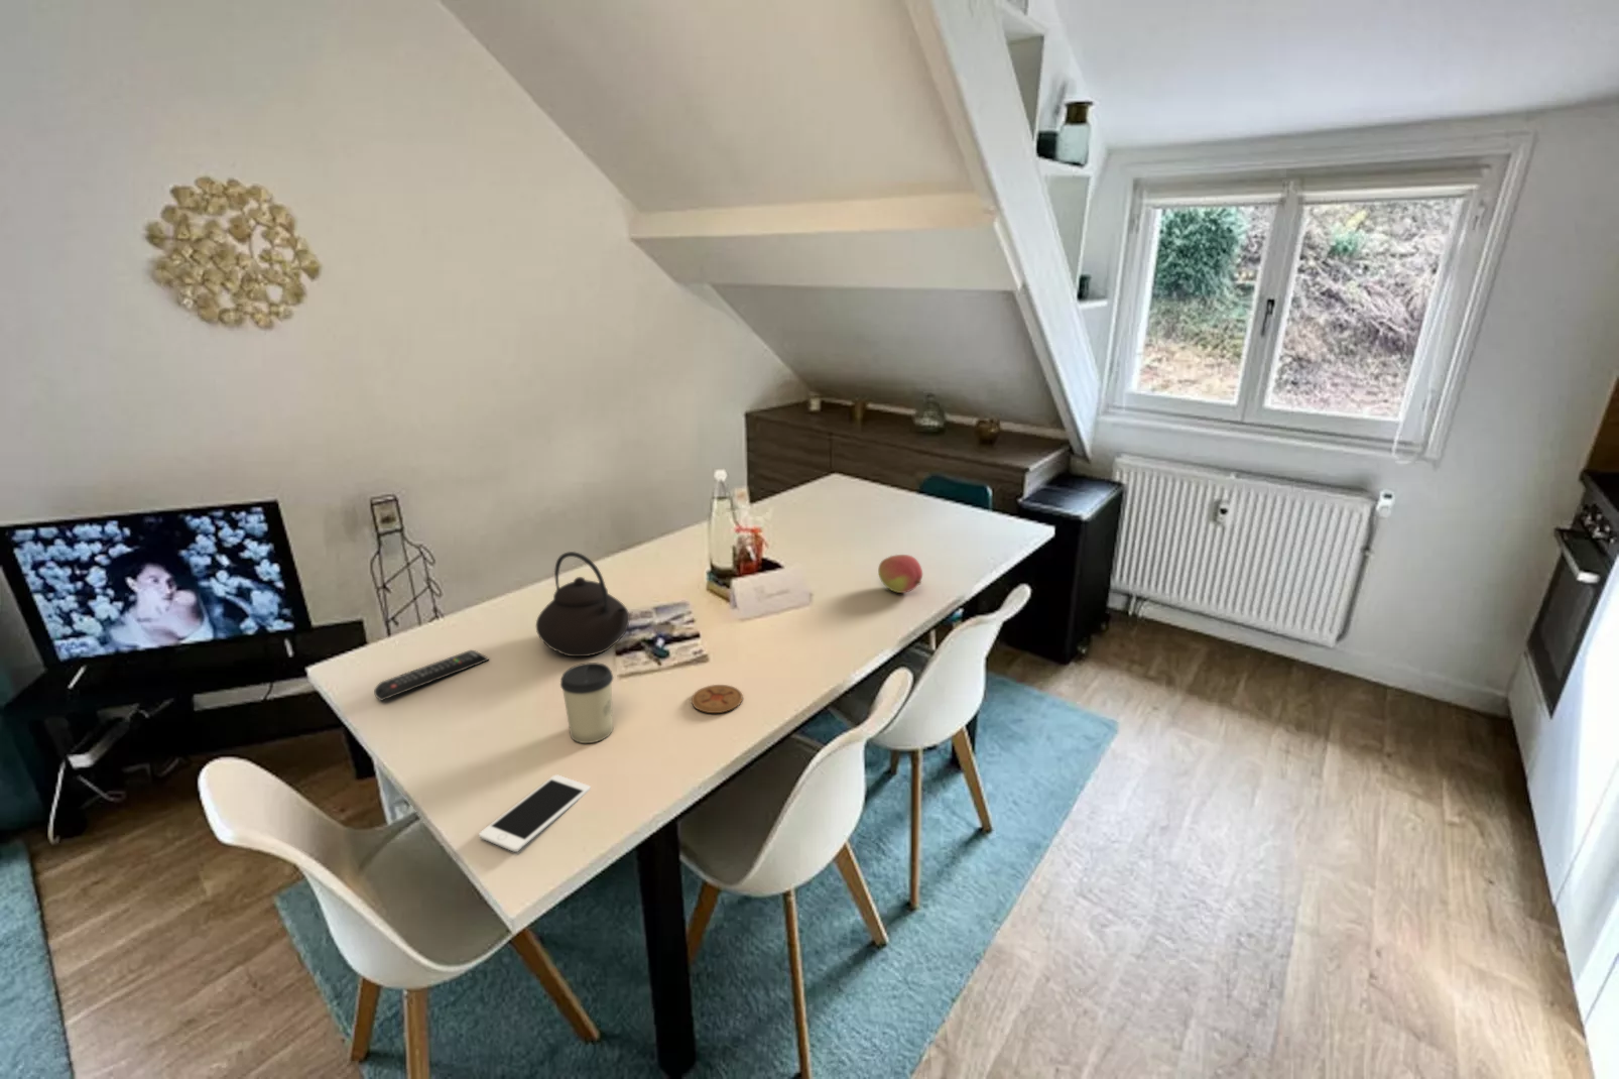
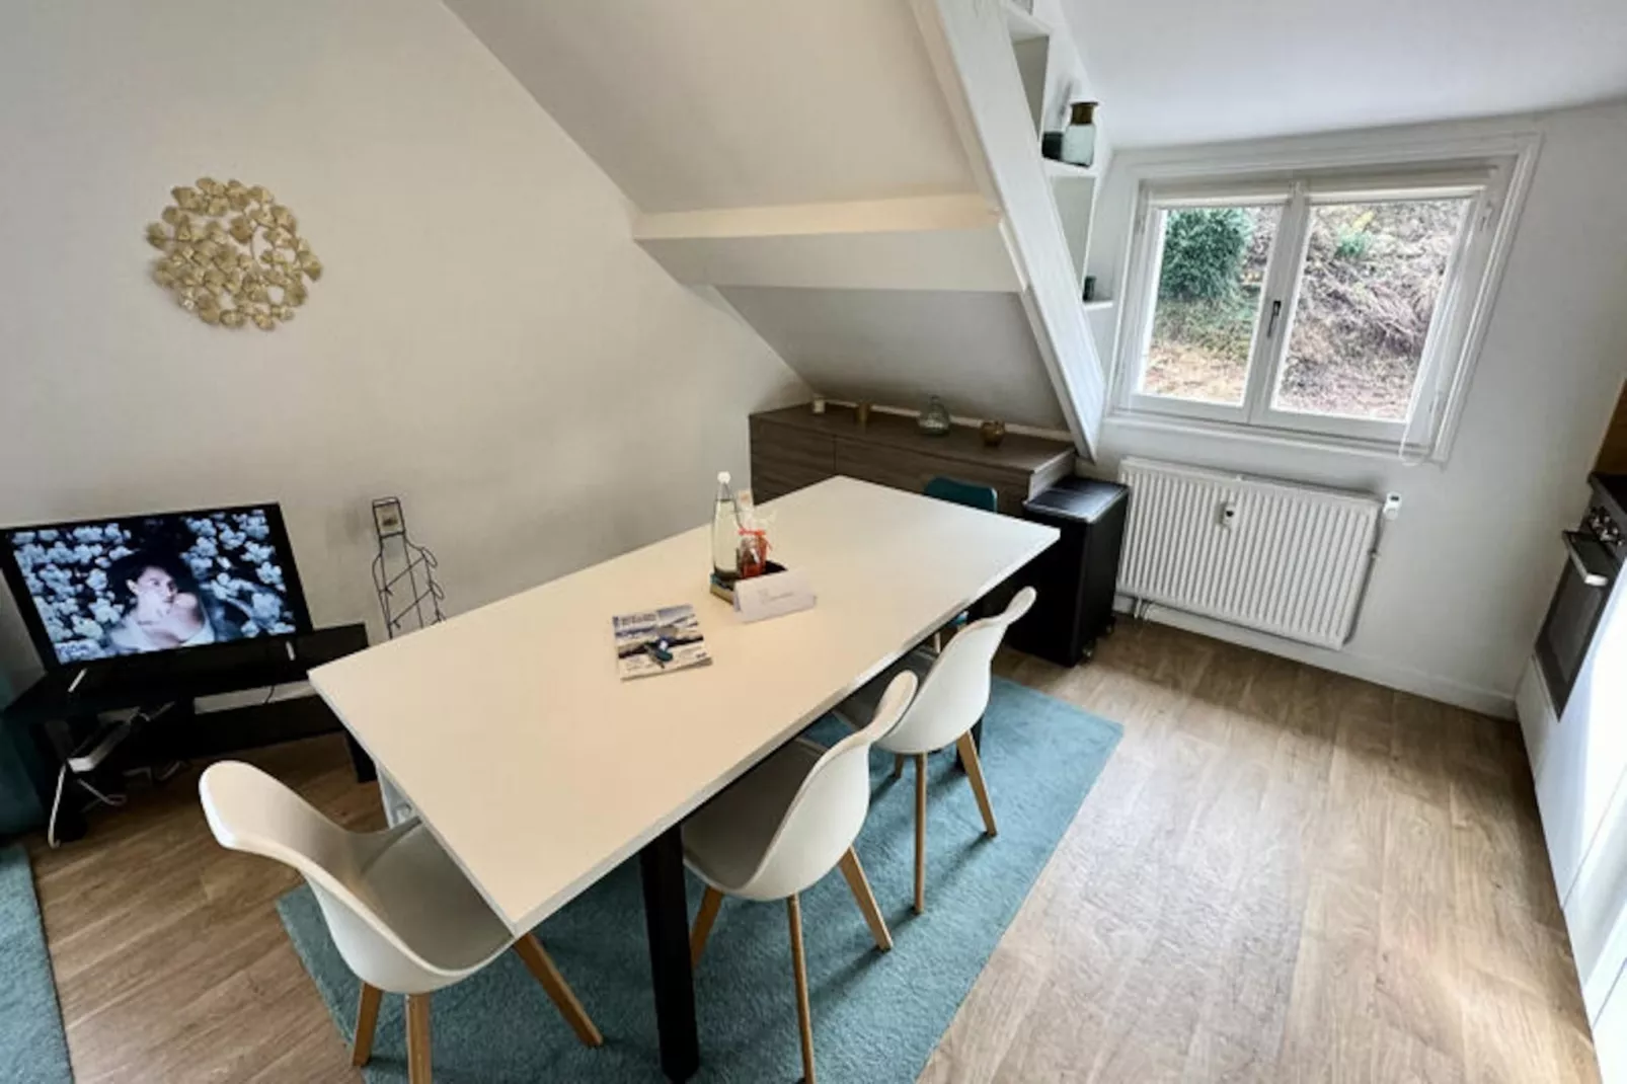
- cup [560,661,614,744]
- cell phone [478,773,592,853]
- teapot [536,550,631,658]
- coaster [691,684,744,714]
- fruit [878,554,923,594]
- remote control [373,649,490,702]
